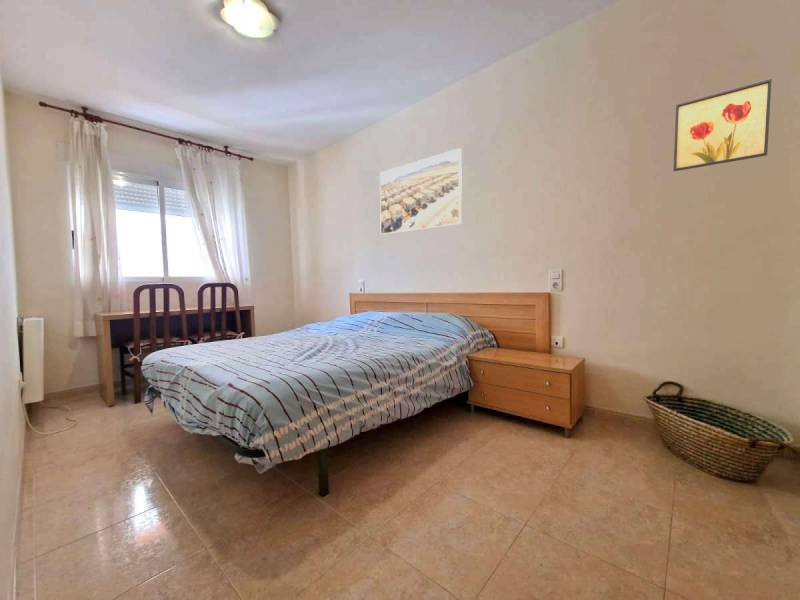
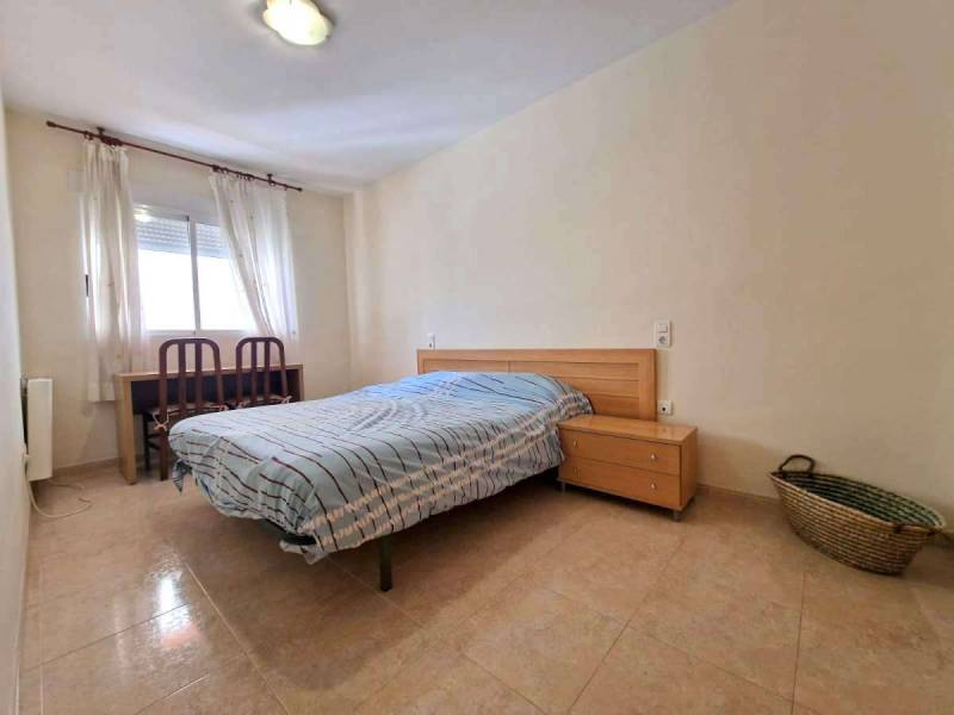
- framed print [379,147,463,236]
- wall art [673,78,772,172]
